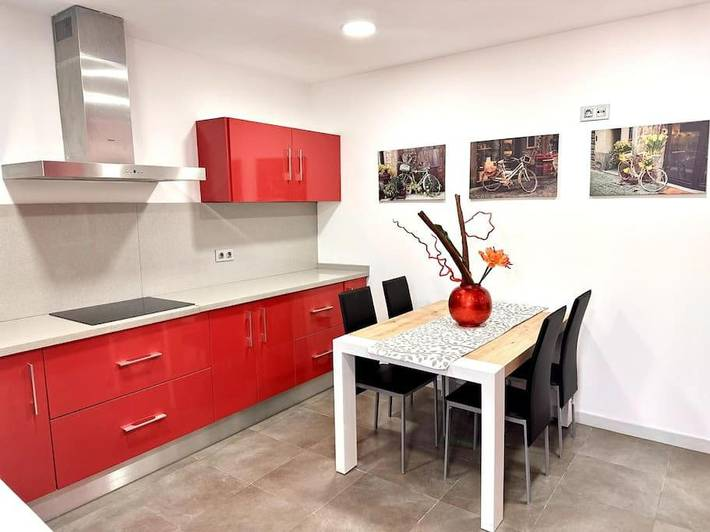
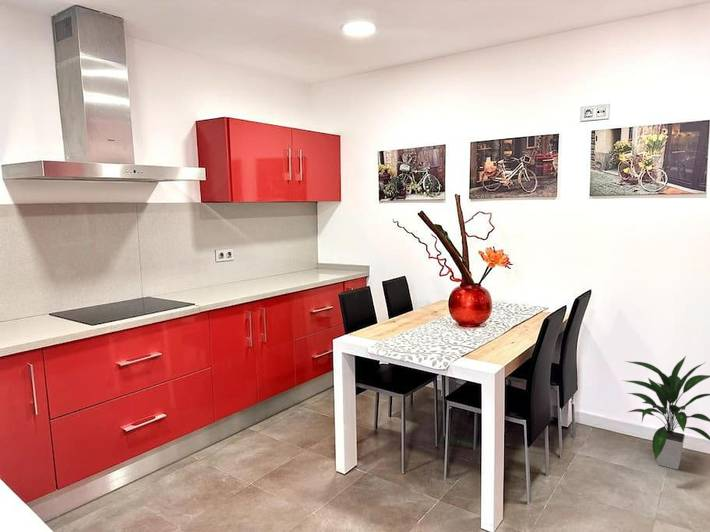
+ indoor plant [621,355,710,471]
